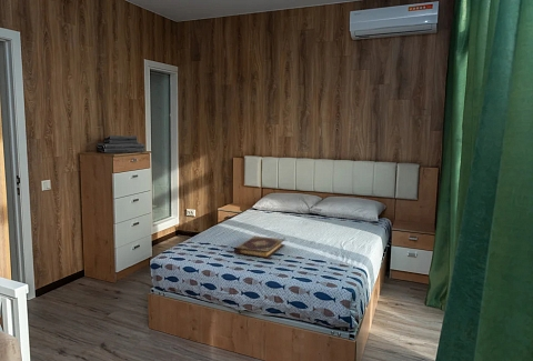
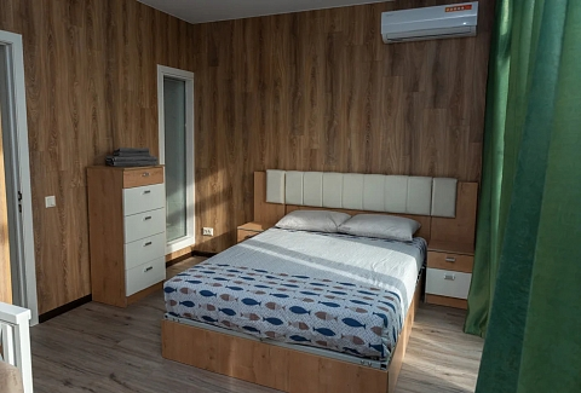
- book [233,235,286,260]
